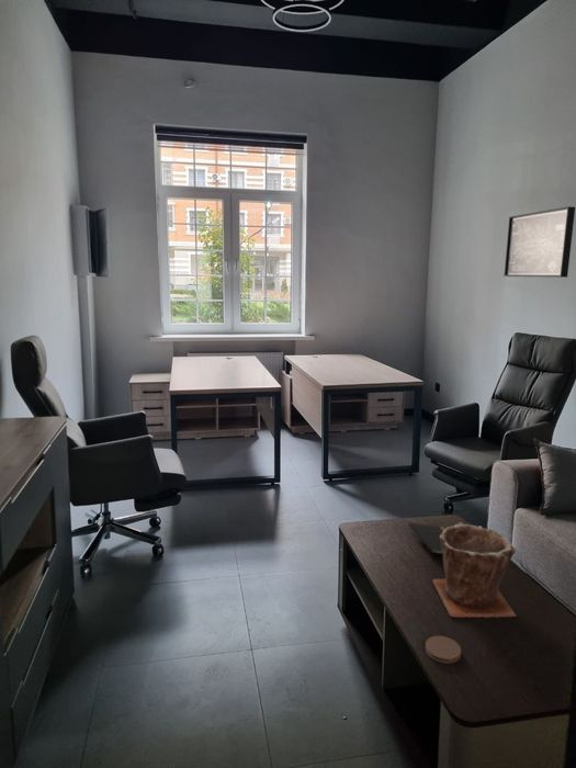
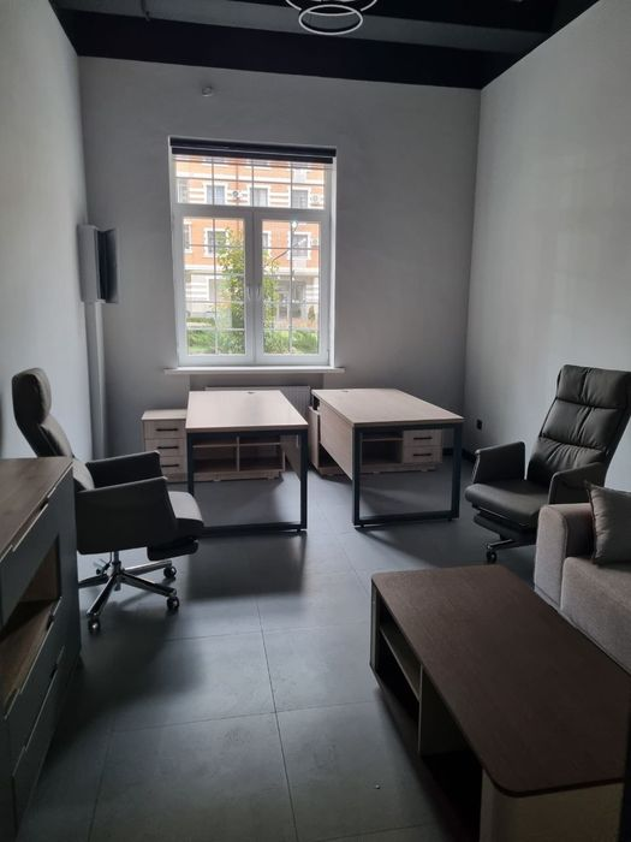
- plant pot [431,521,518,619]
- notepad [407,521,447,561]
- coaster [423,634,462,665]
- wall art [502,205,576,279]
